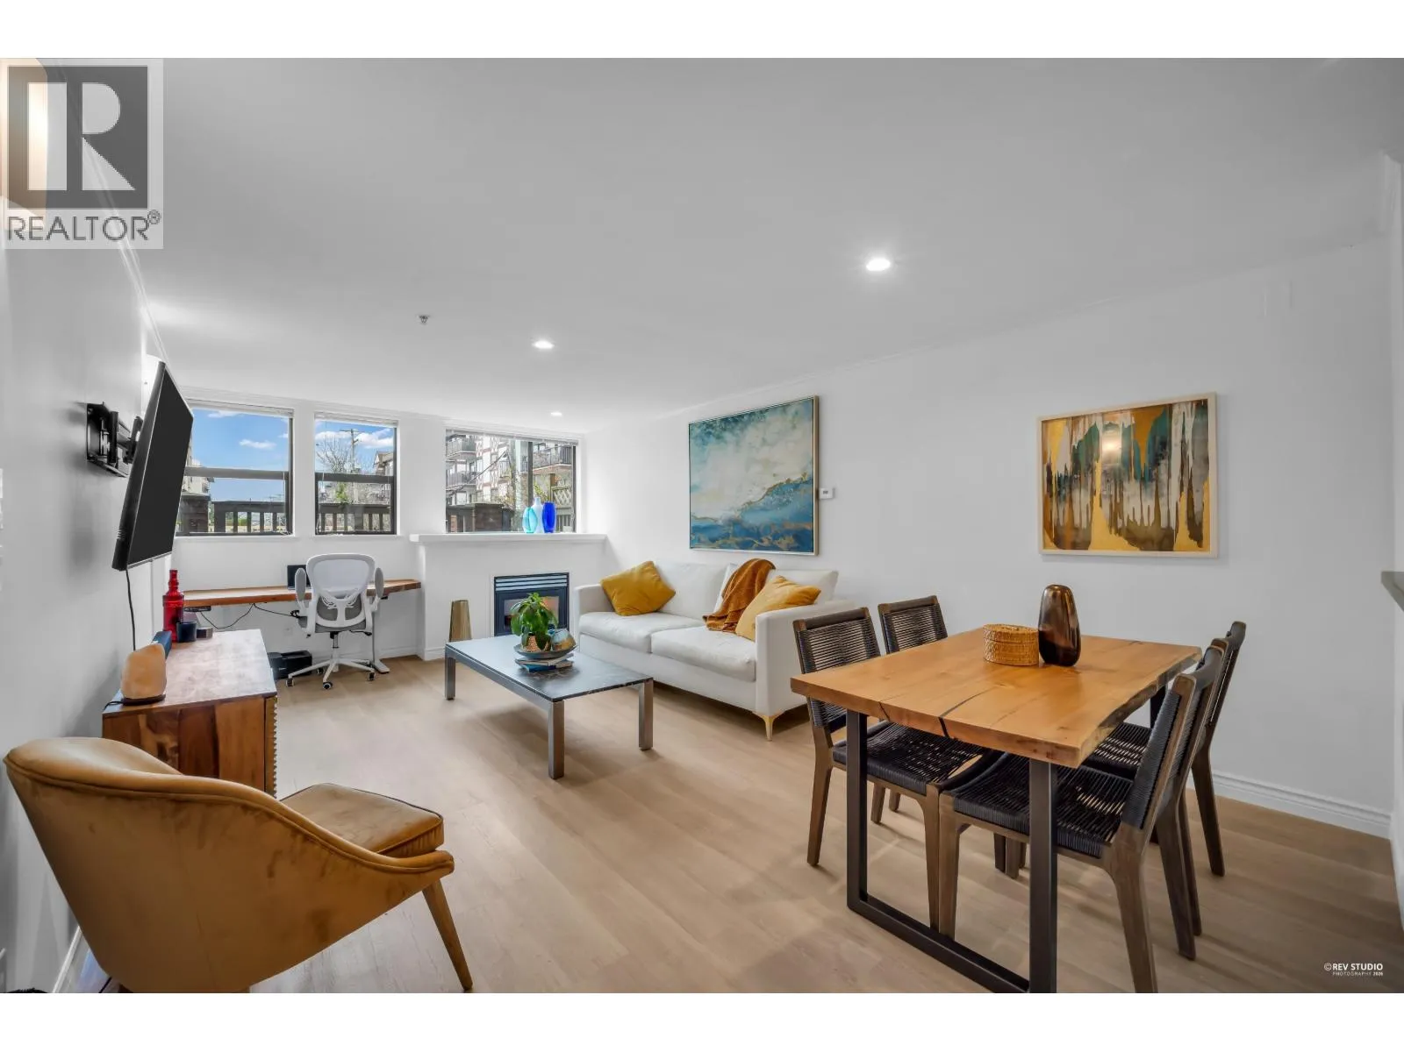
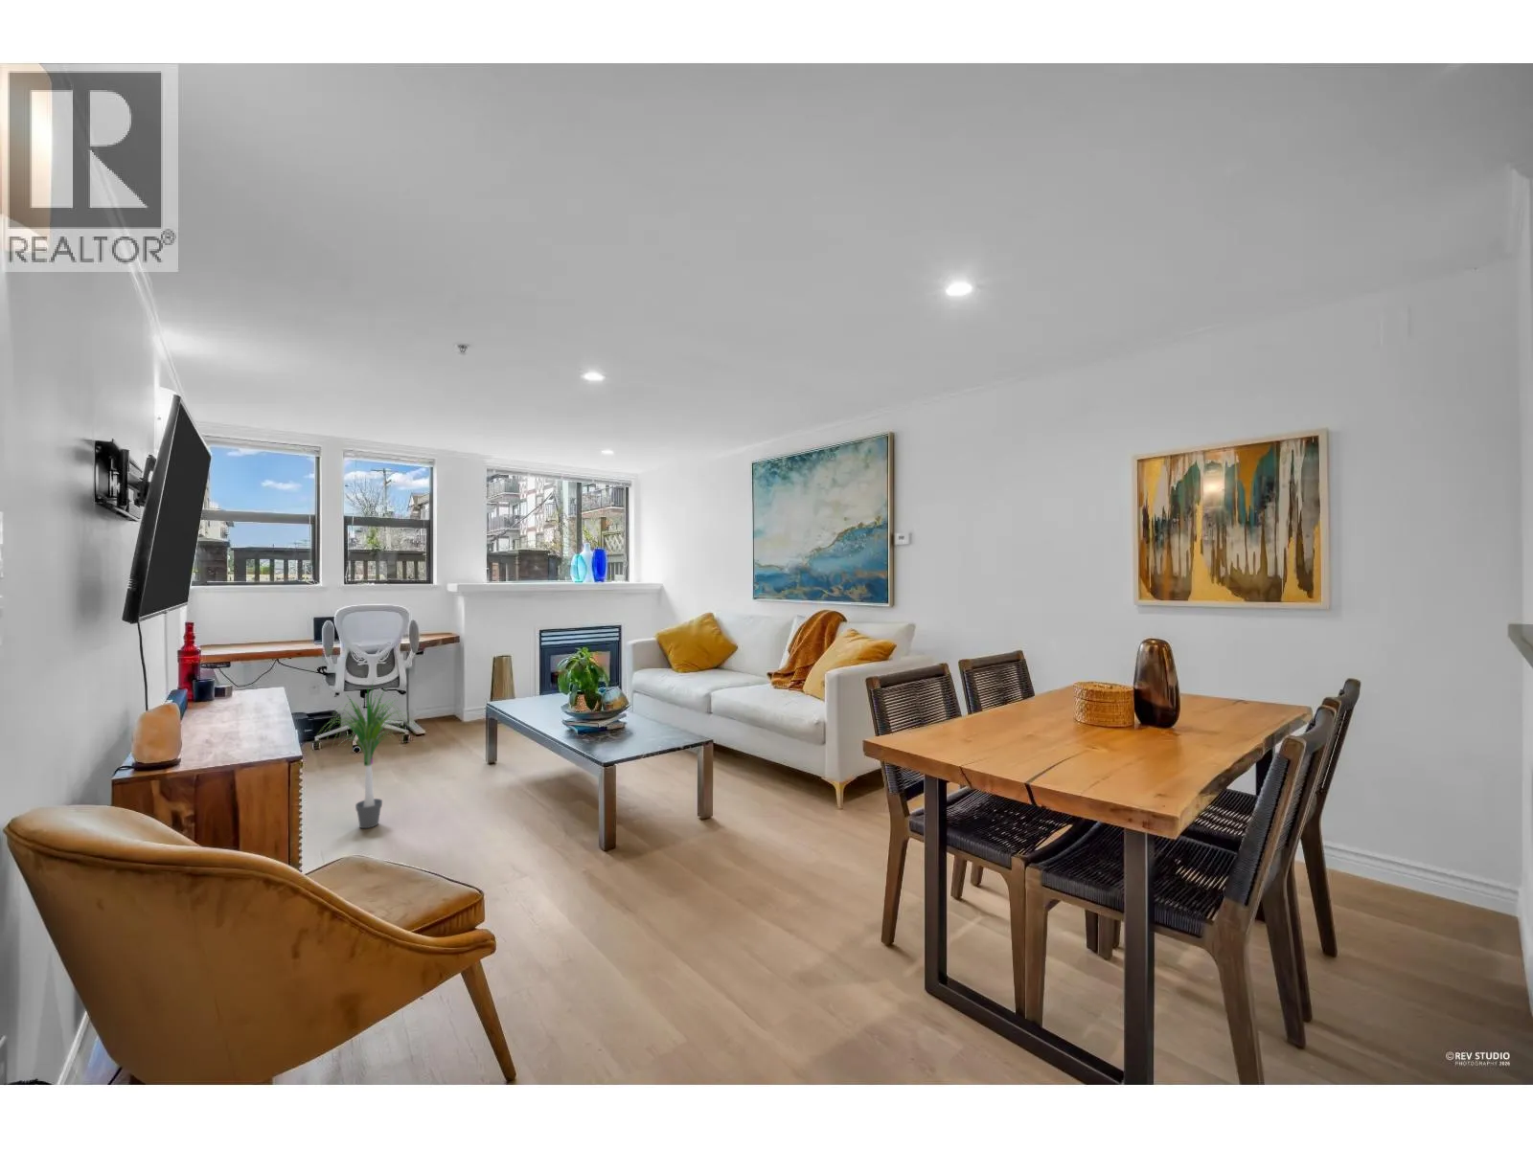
+ potted plant [313,678,420,829]
